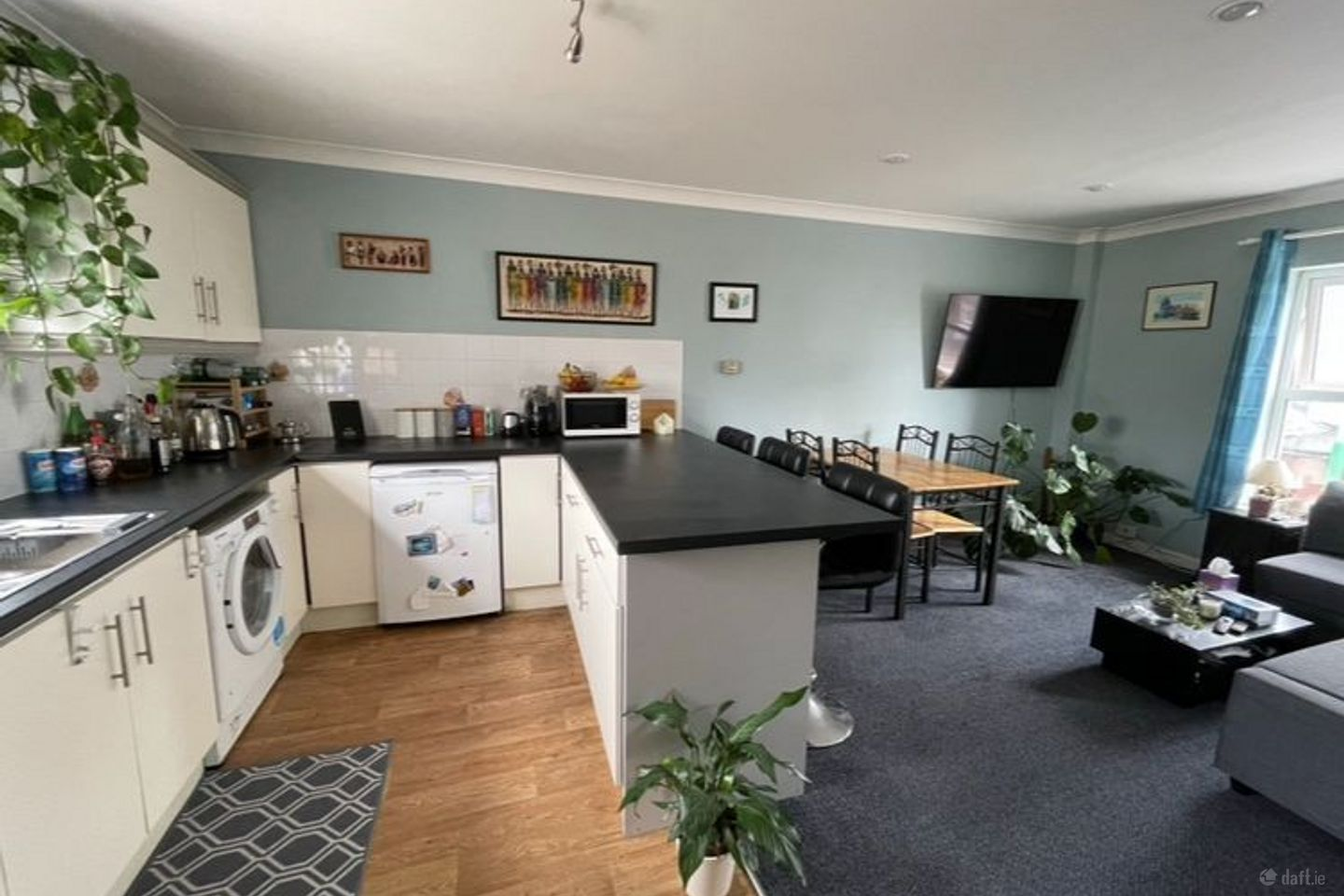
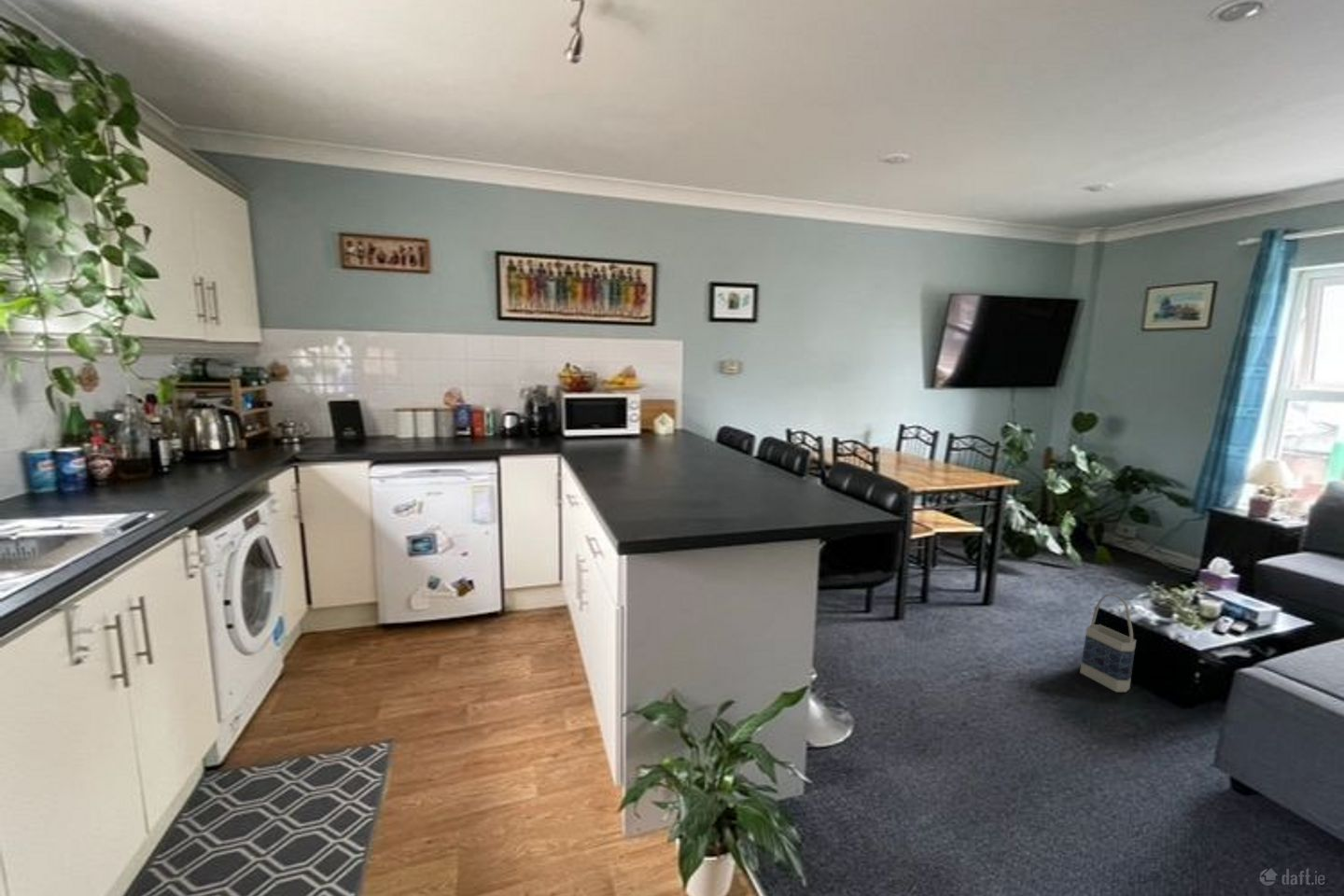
+ bag [1079,593,1137,693]
